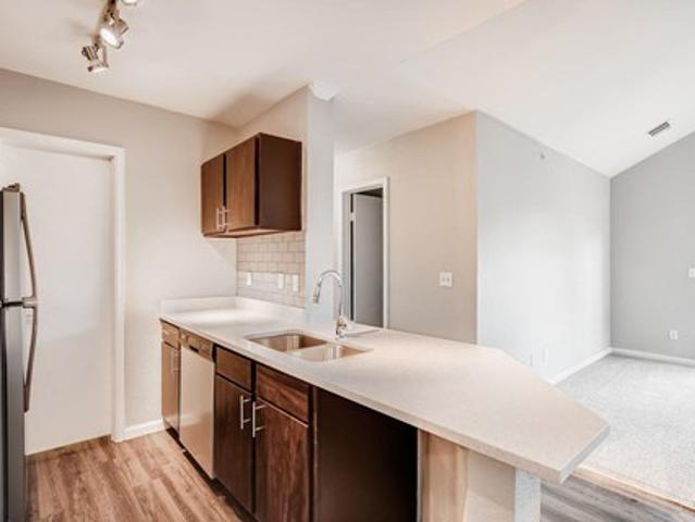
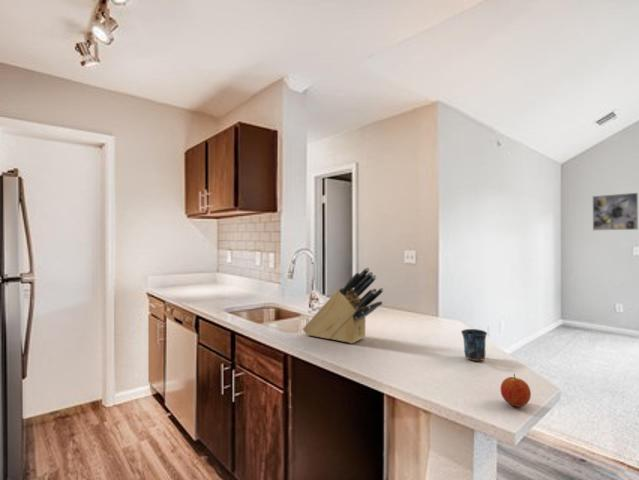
+ knife block [302,266,385,344]
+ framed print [592,192,639,232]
+ mug [460,328,488,362]
+ fruit [500,373,532,408]
